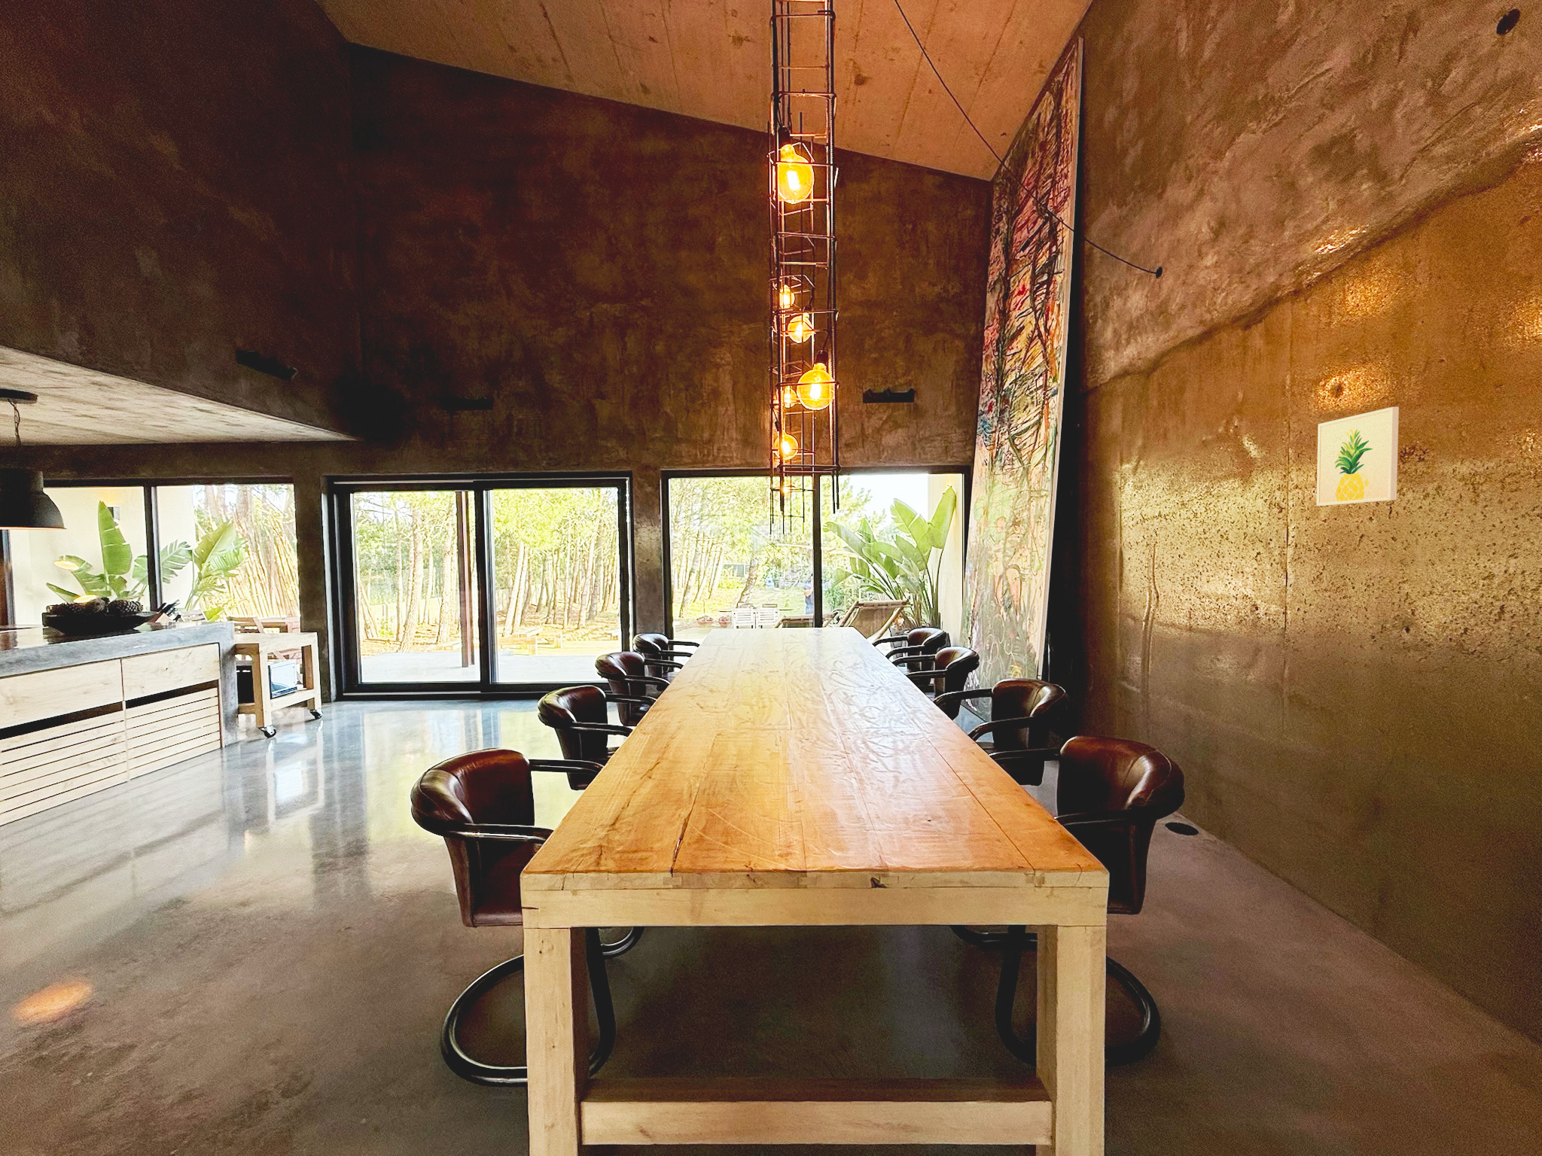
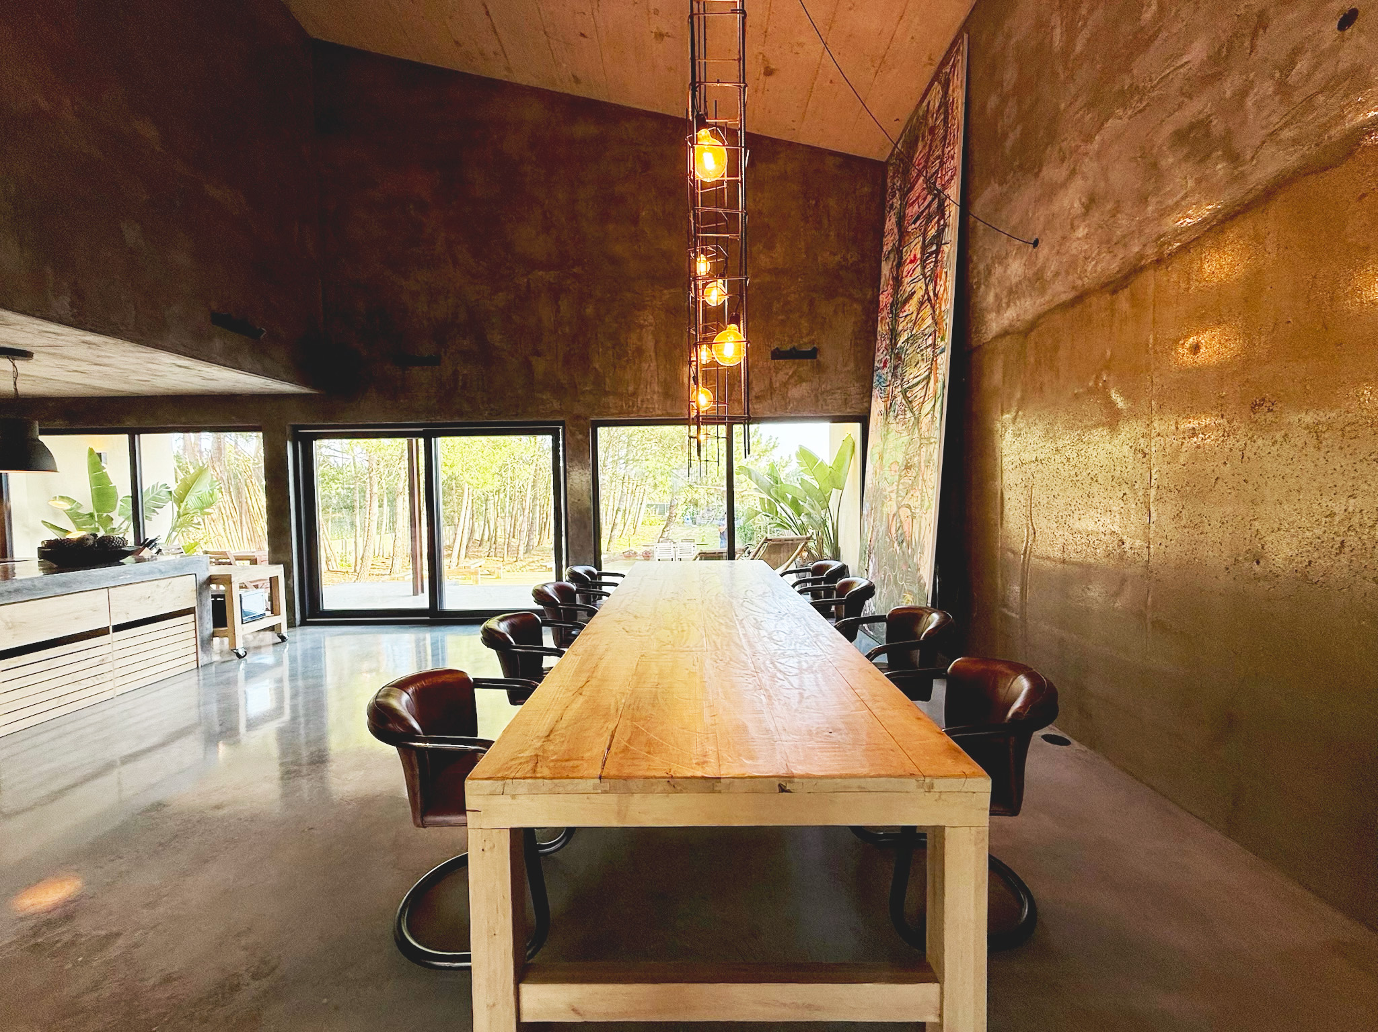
- wall art [1315,406,1400,506]
